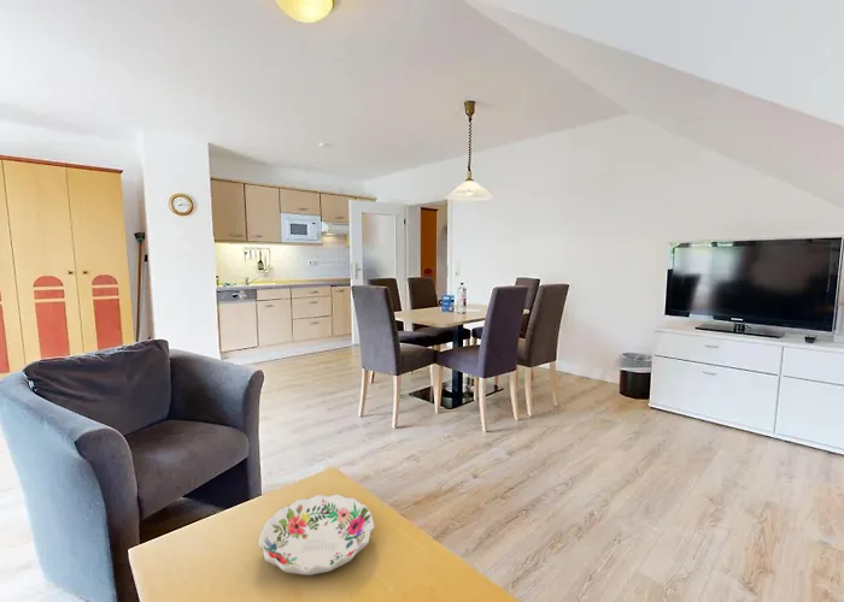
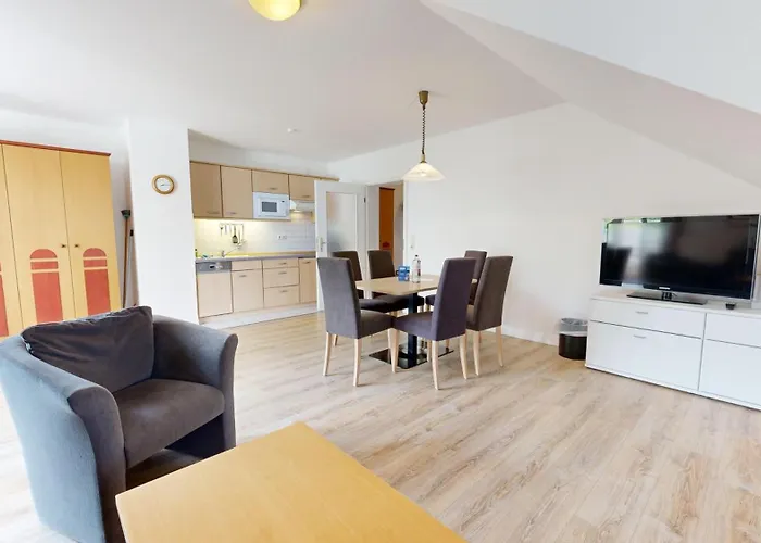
- decorative bowl [257,492,376,576]
